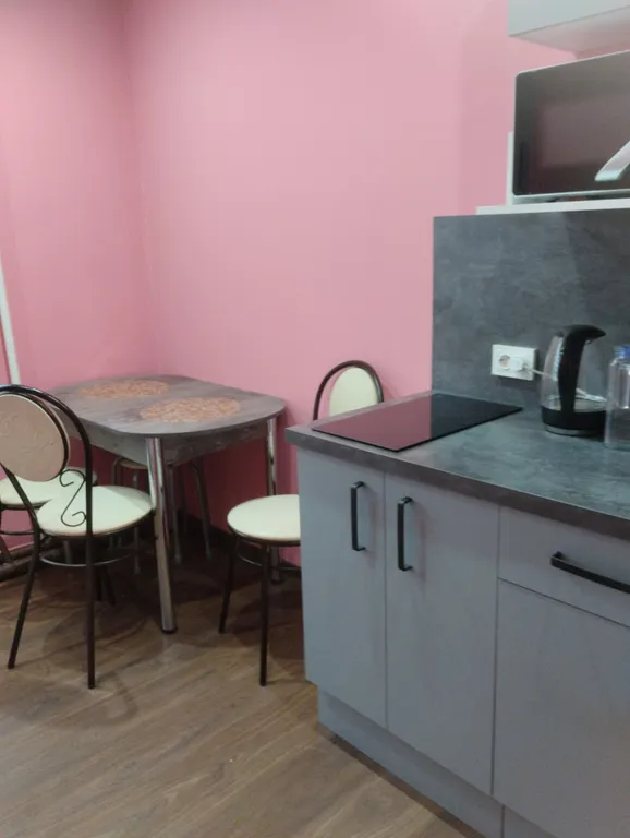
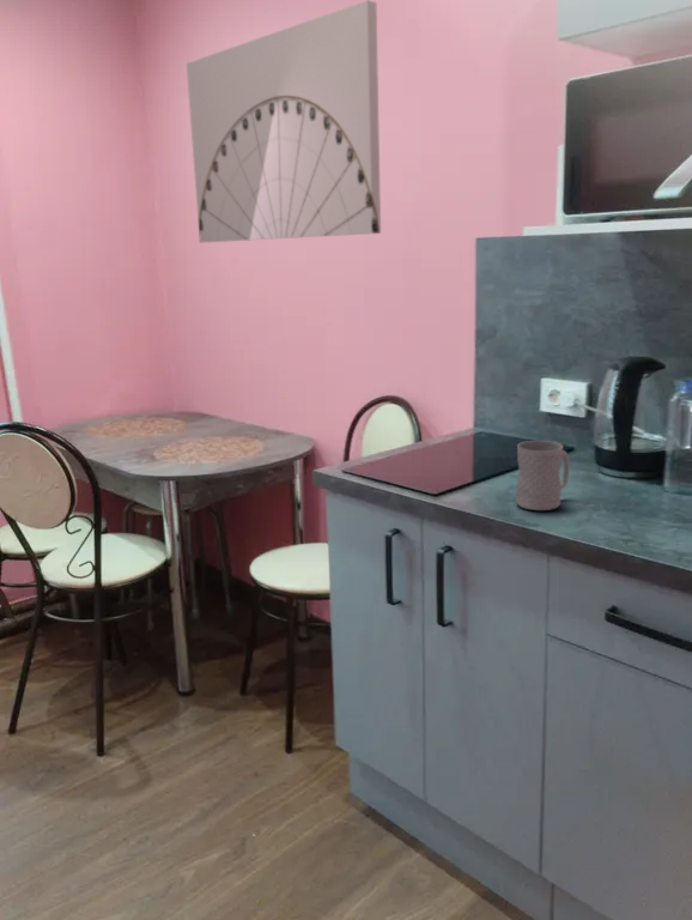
+ wall art [186,0,382,243]
+ mug [515,440,570,512]
